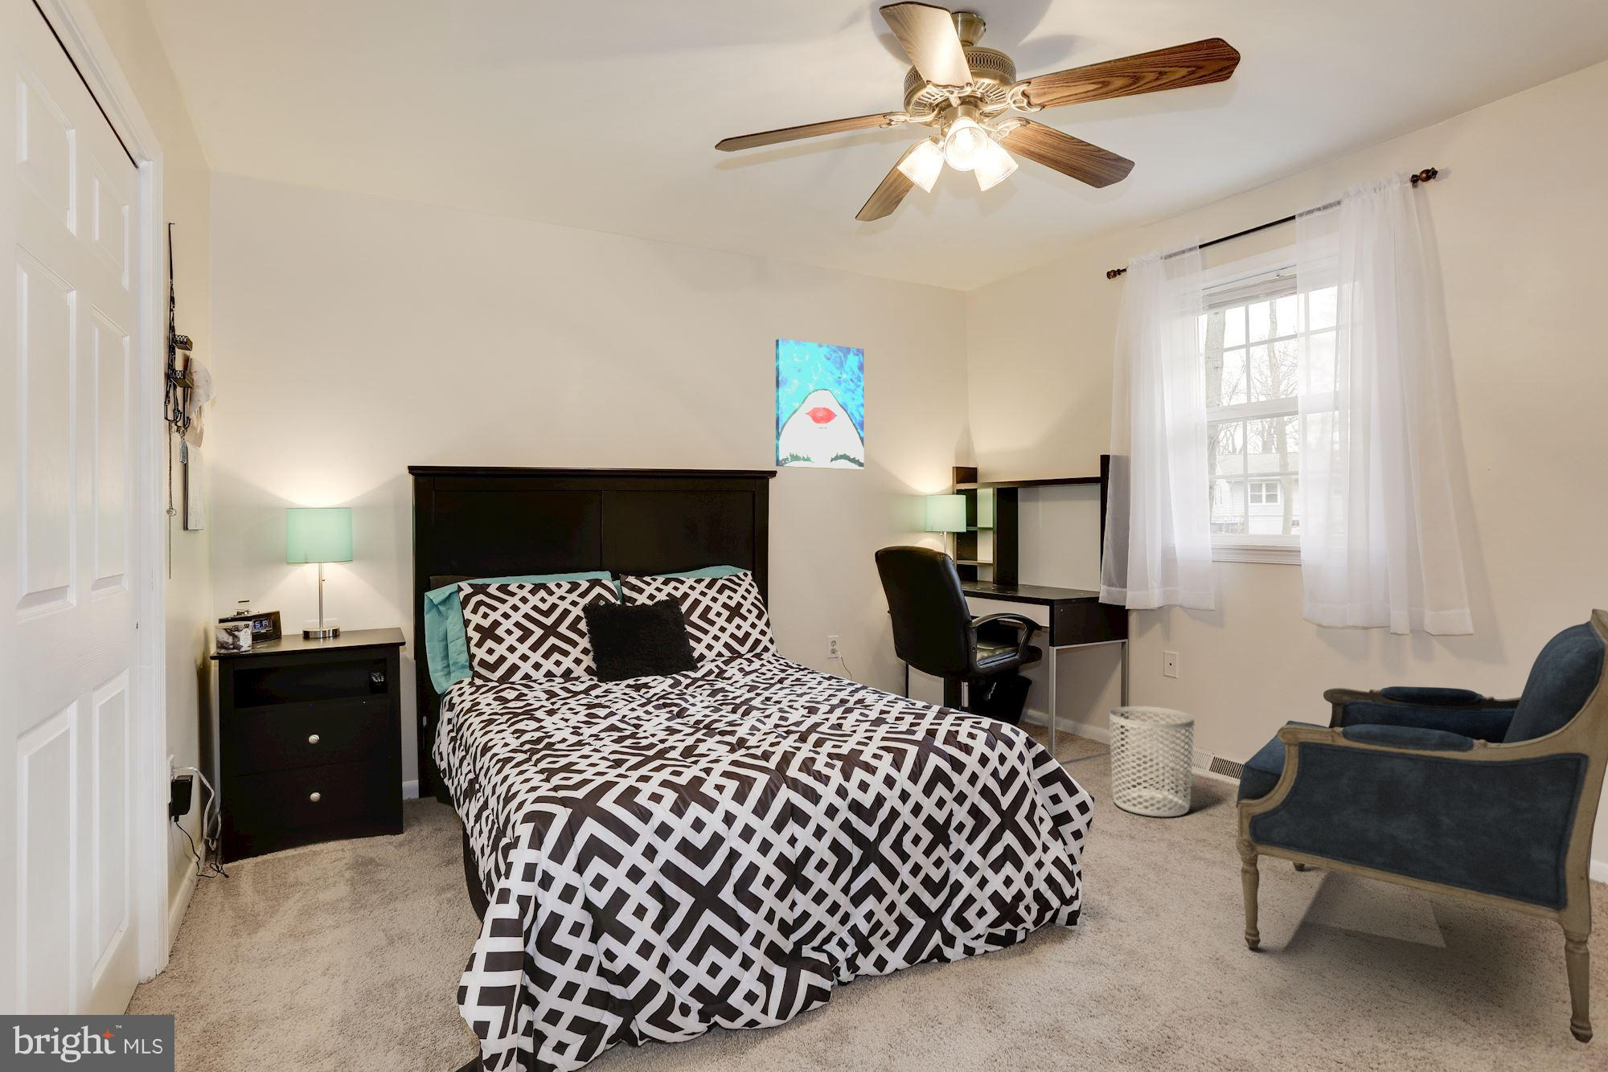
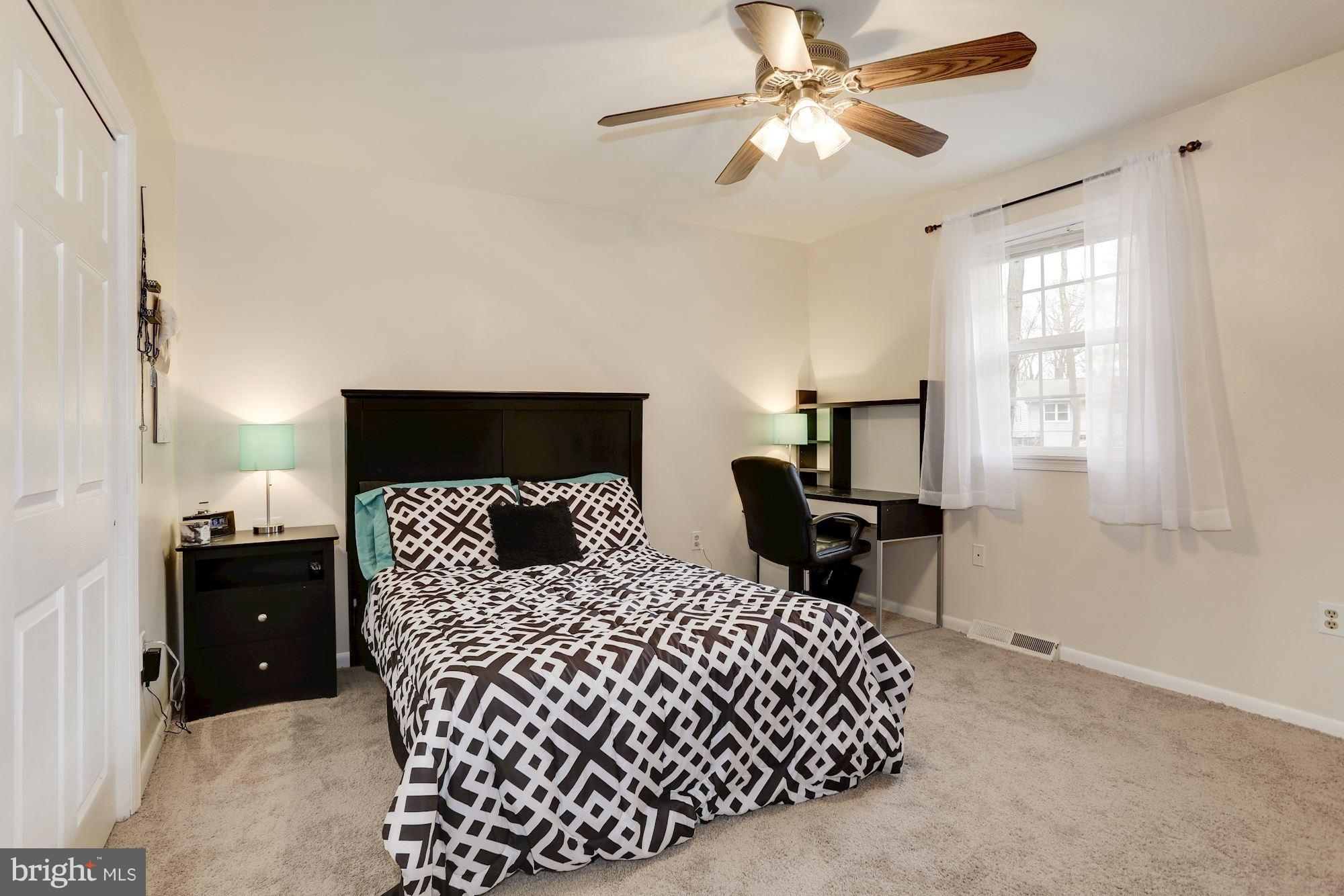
- armchair [1235,608,1608,1043]
- waste bin [1109,706,1195,817]
- wall art [775,337,864,470]
